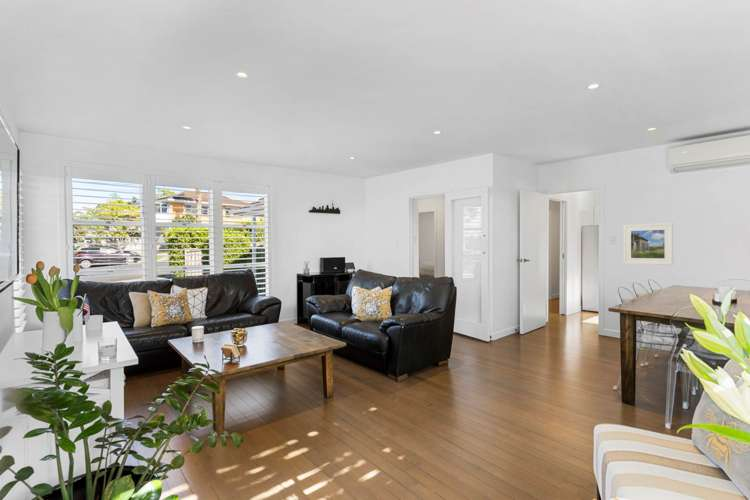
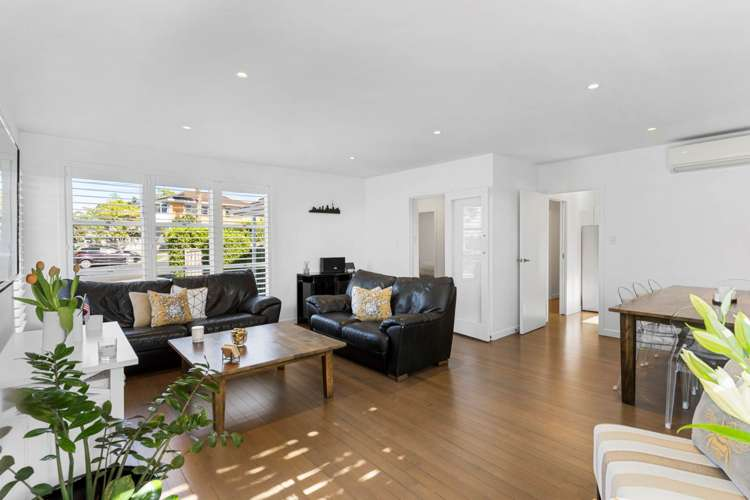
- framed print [623,222,674,266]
